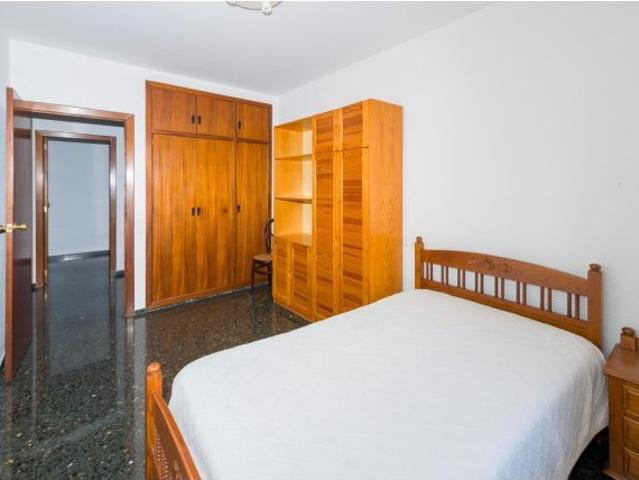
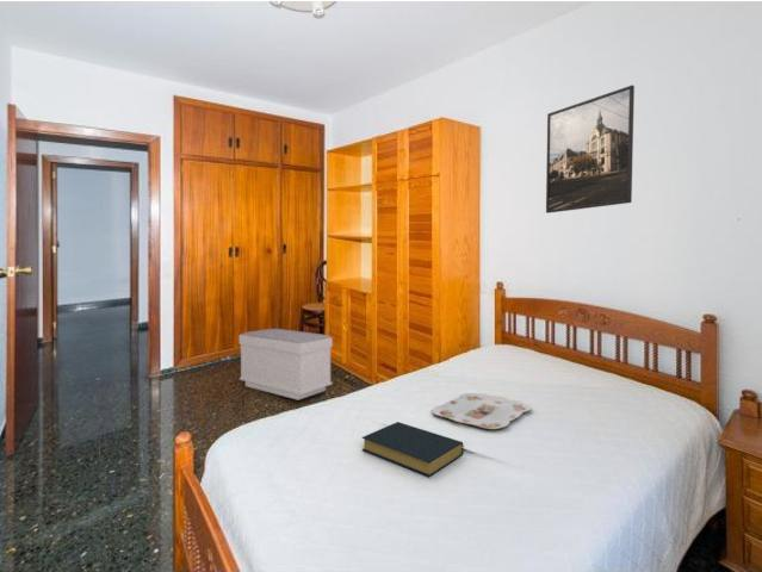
+ bench [238,328,334,400]
+ hardback book [361,421,465,478]
+ serving tray [430,392,533,430]
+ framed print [545,83,636,214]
